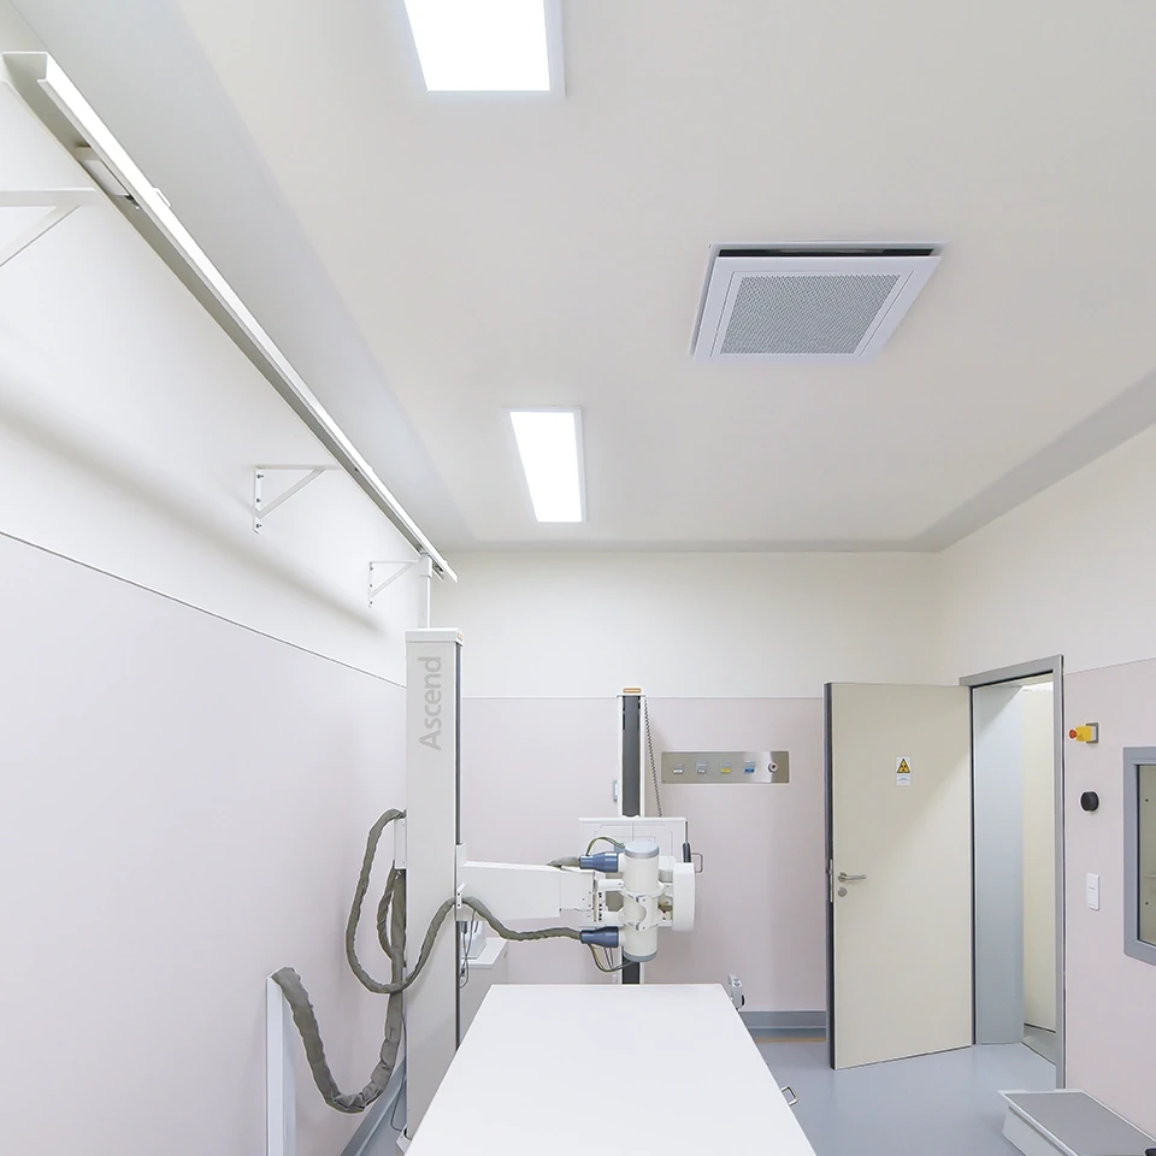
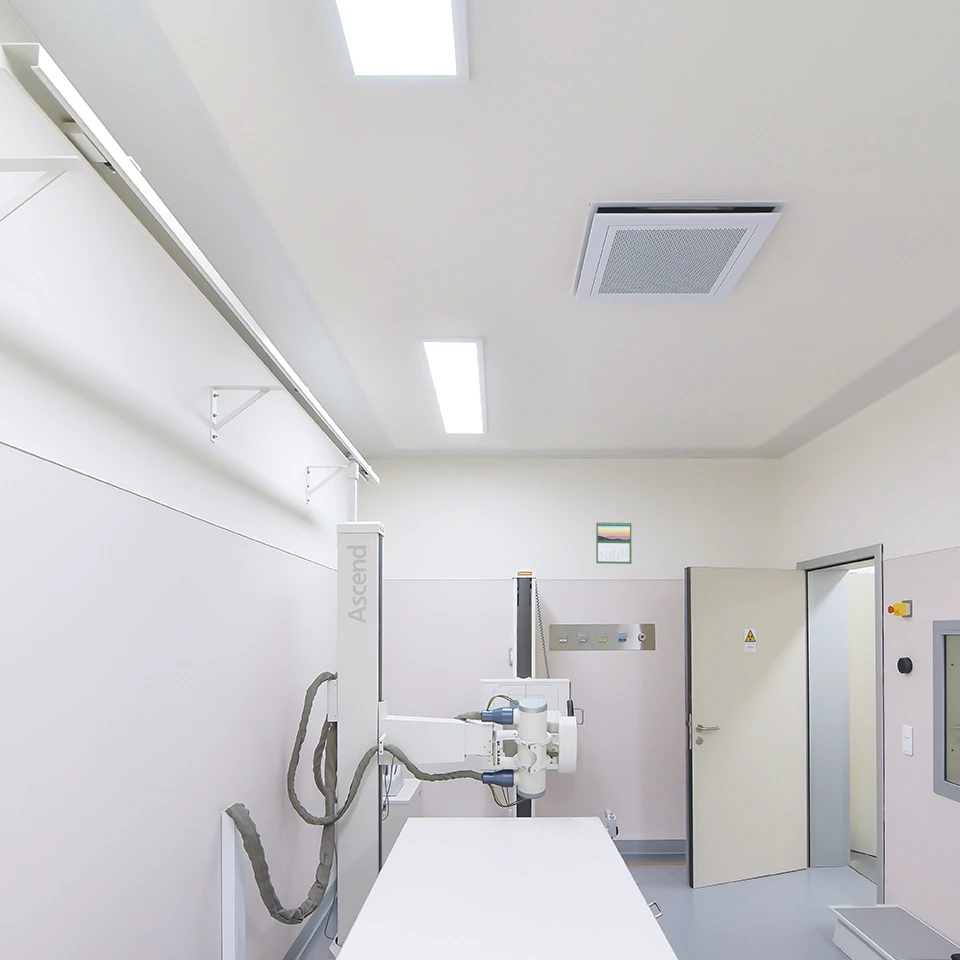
+ calendar [595,521,632,565]
